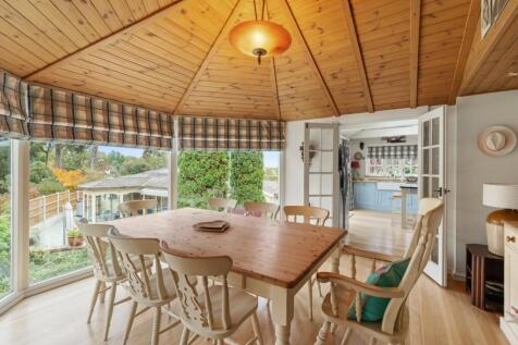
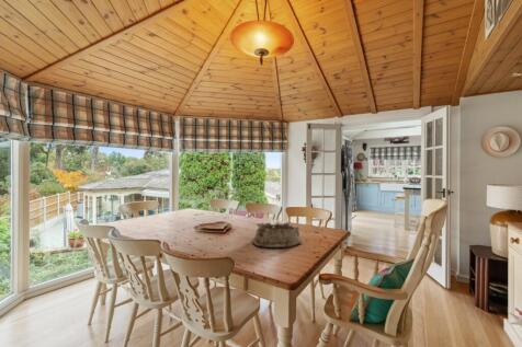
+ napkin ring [251,221,303,248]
